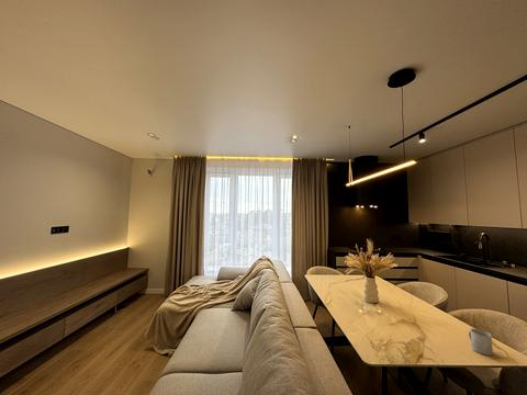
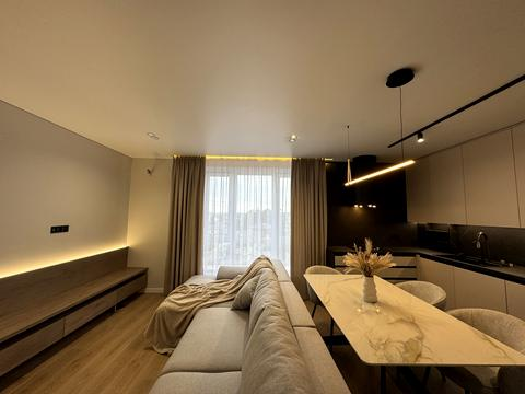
- mug [468,328,494,357]
